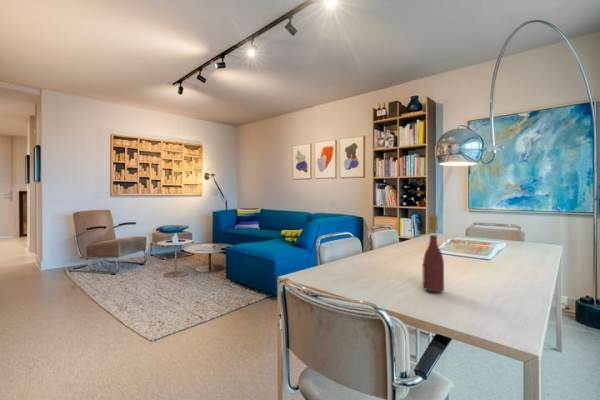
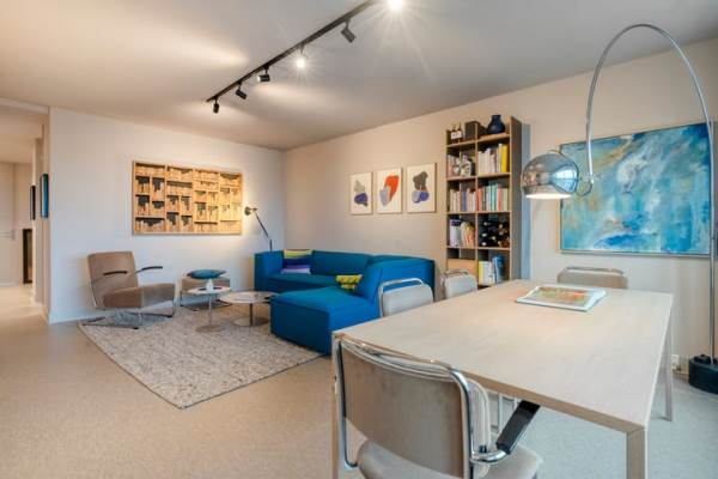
- wine bottle [421,214,445,293]
